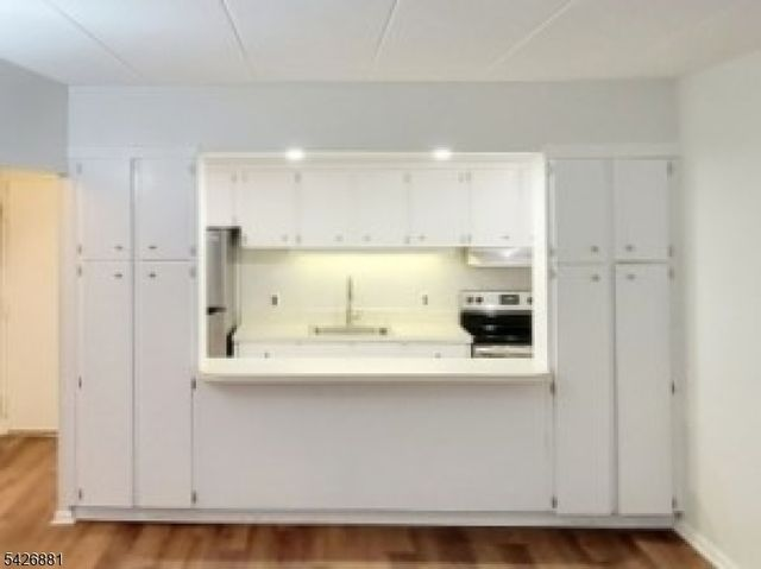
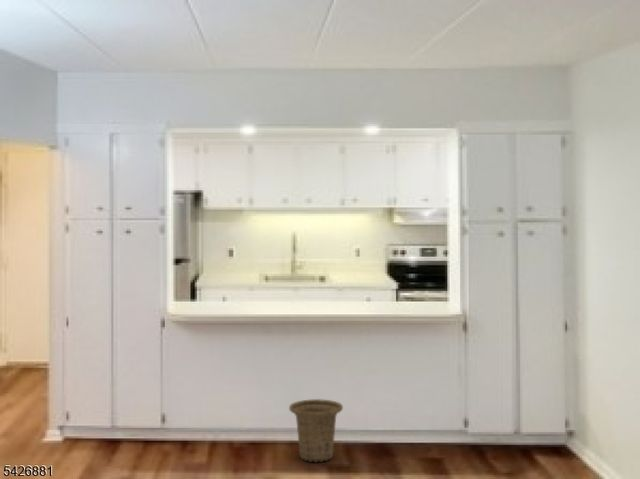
+ basket [288,398,344,463]
